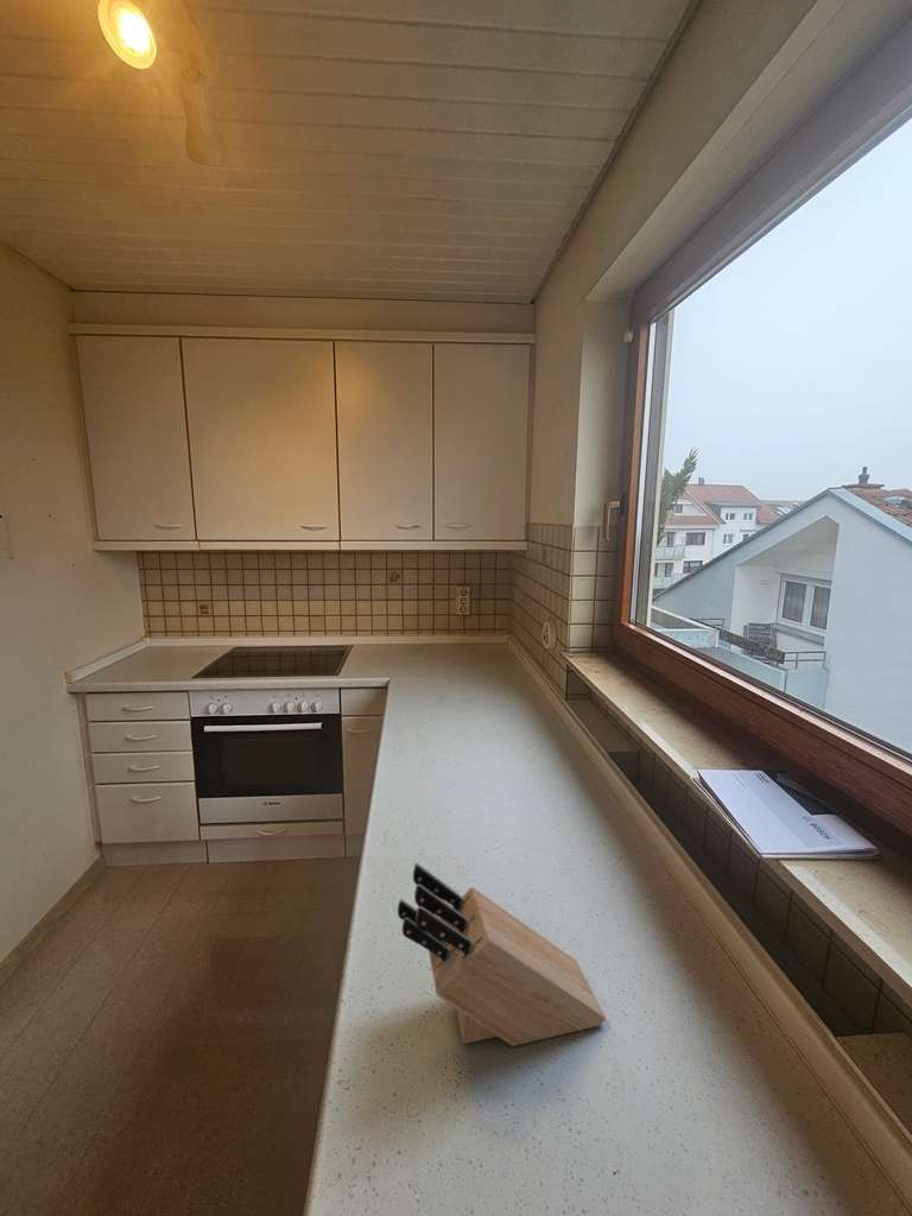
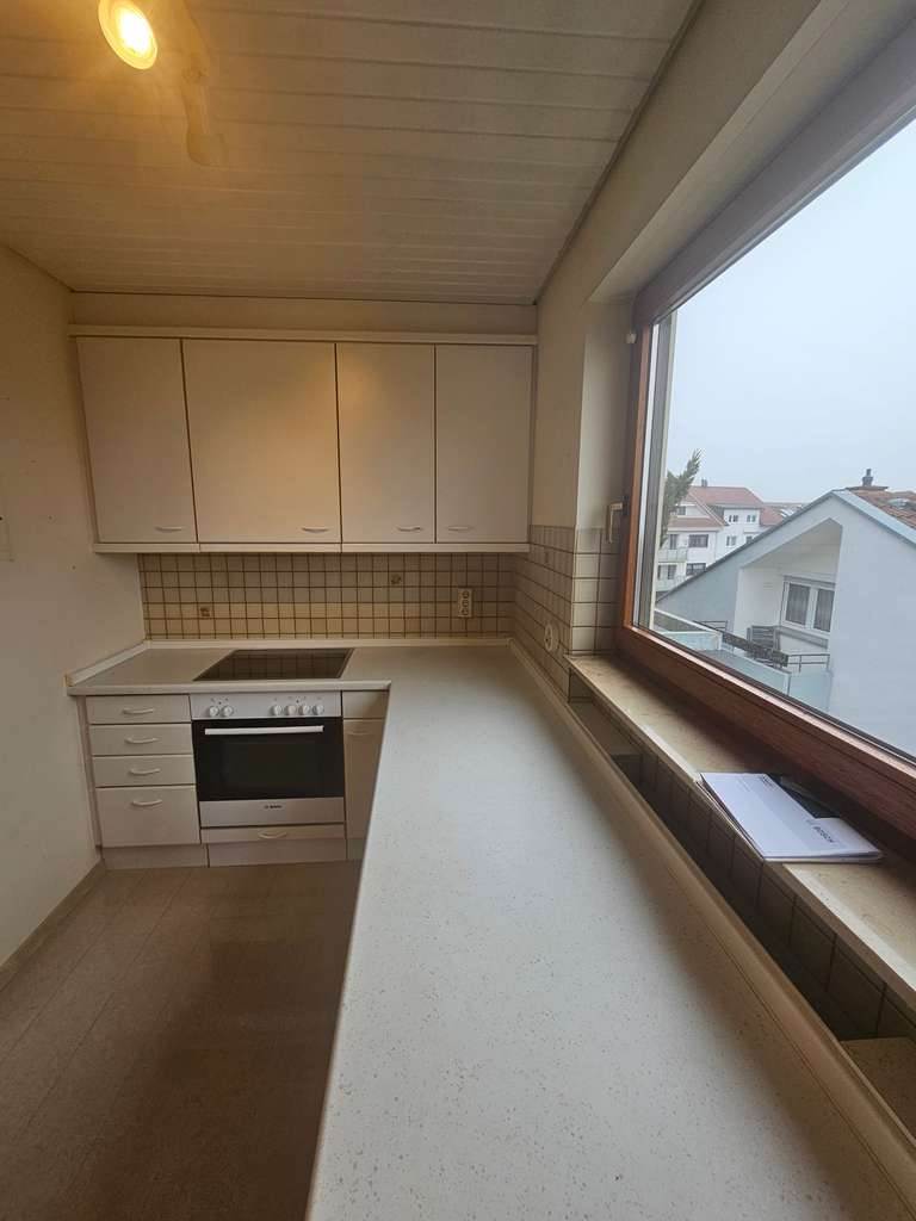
- knife block [397,862,607,1047]
